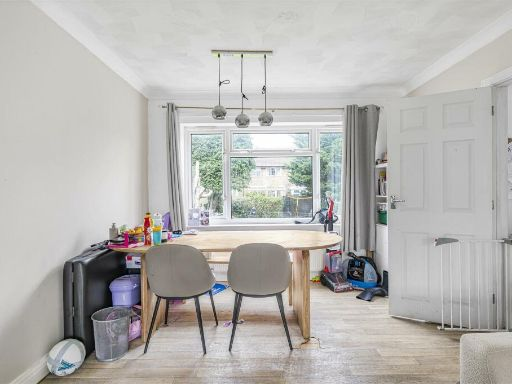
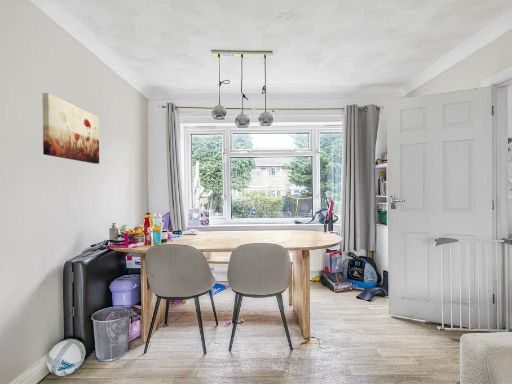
+ wall art [42,92,100,165]
